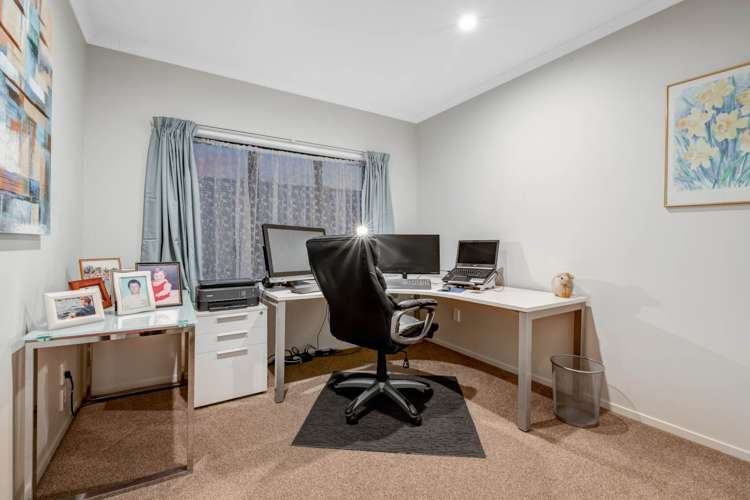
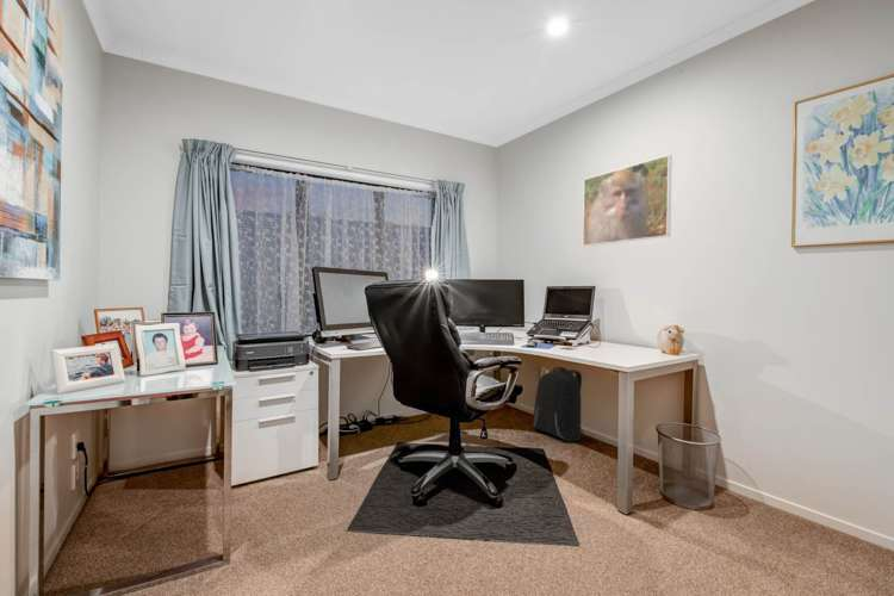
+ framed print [582,154,672,247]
+ backpack [532,366,584,443]
